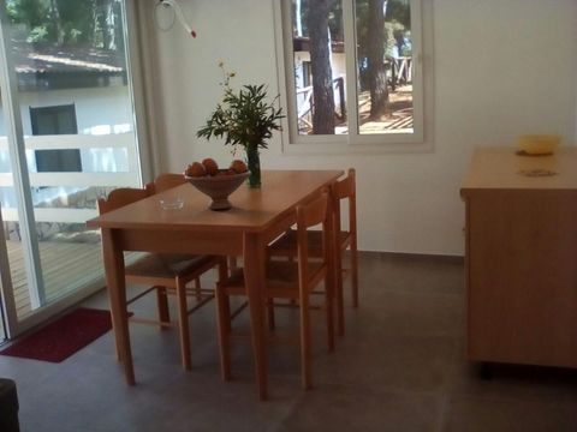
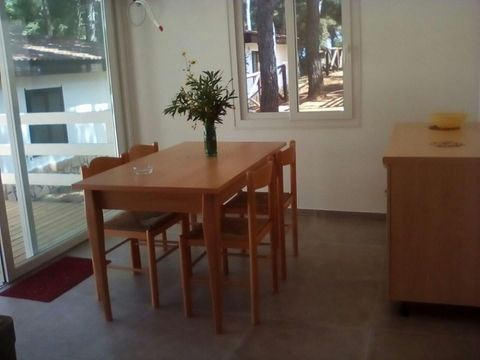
- fruit bowl [184,157,252,211]
